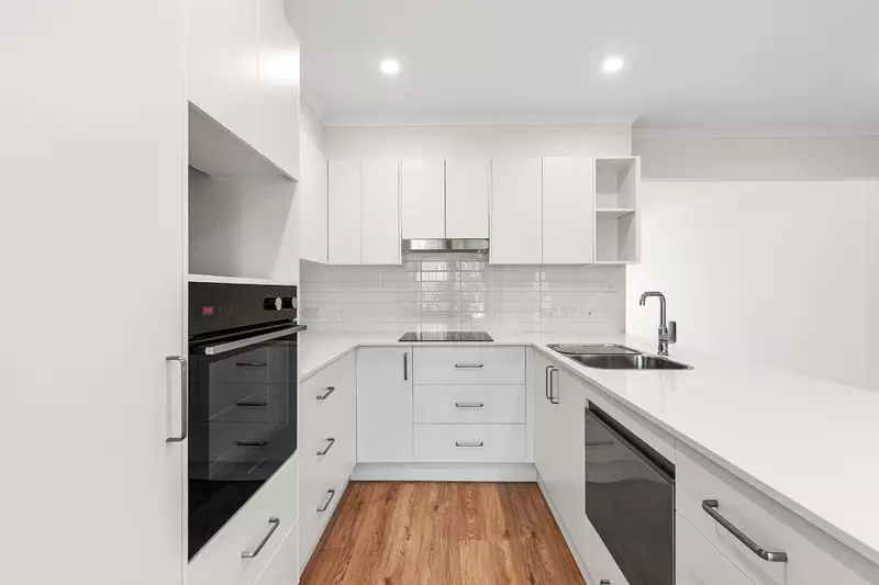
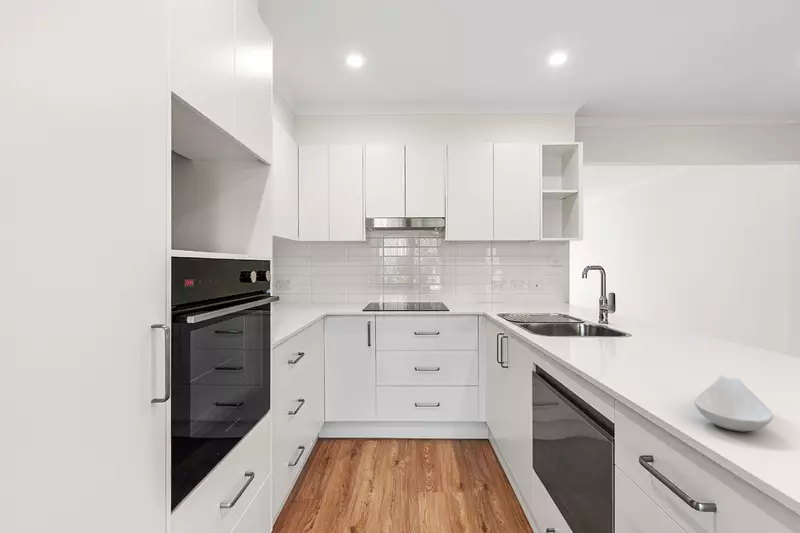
+ spoon rest [694,374,774,432]
